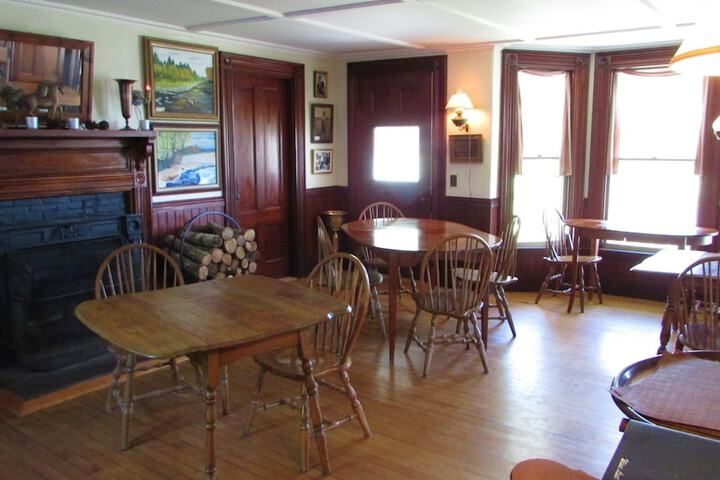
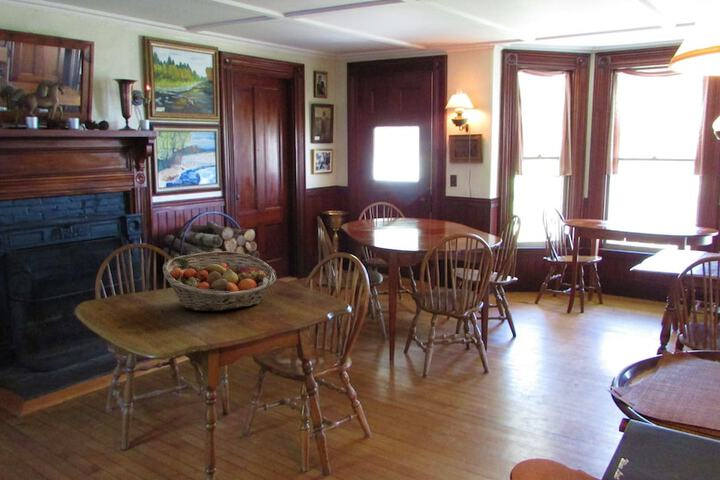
+ fruit basket [162,250,277,312]
